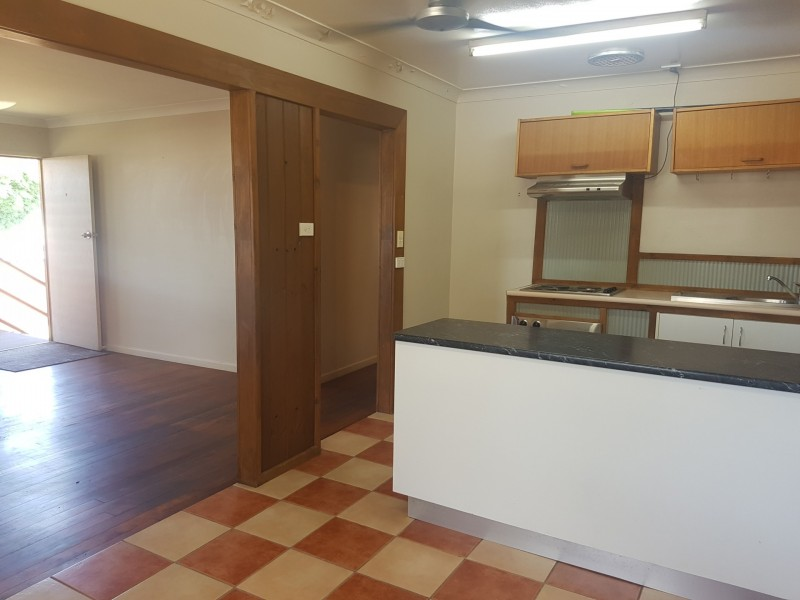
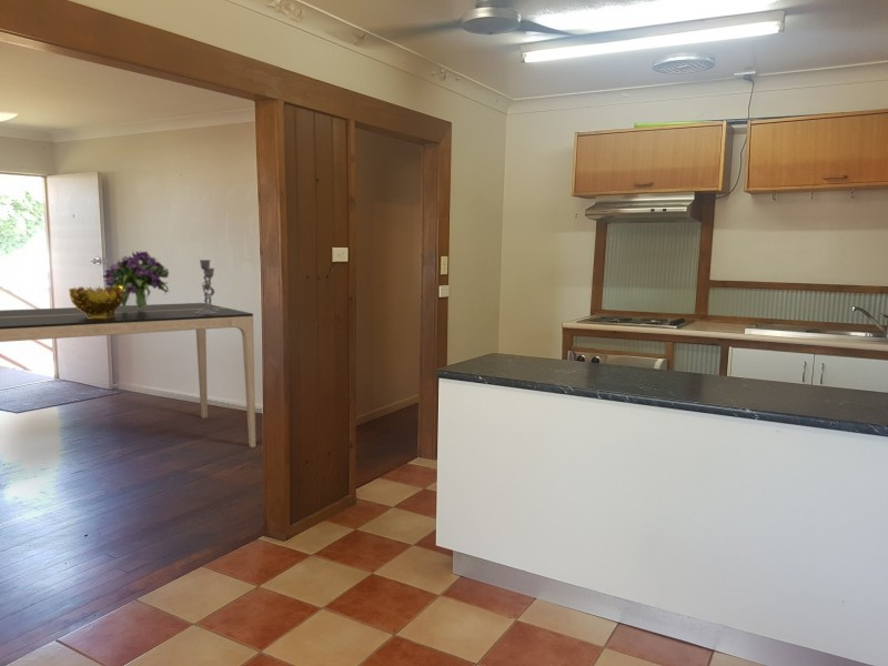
+ decorative bowl [68,285,125,319]
+ candlestick [195,259,219,314]
+ dining table [0,302,256,448]
+ bouquet [102,250,171,310]
